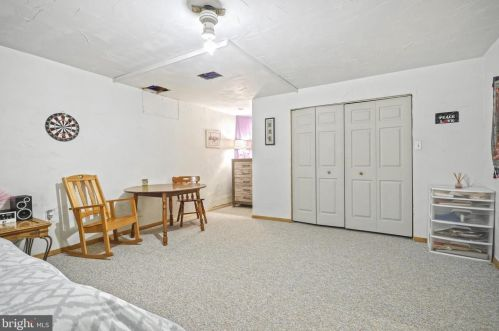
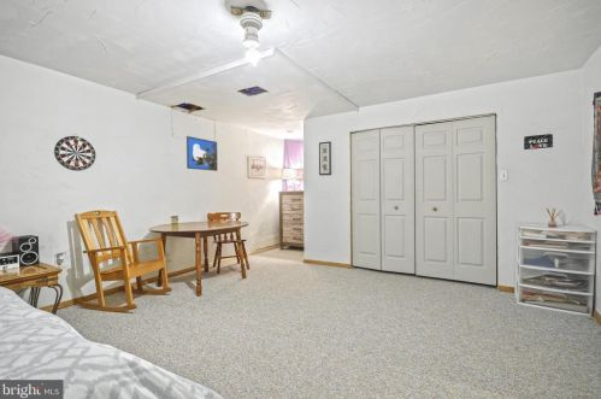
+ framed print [185,135,219,172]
